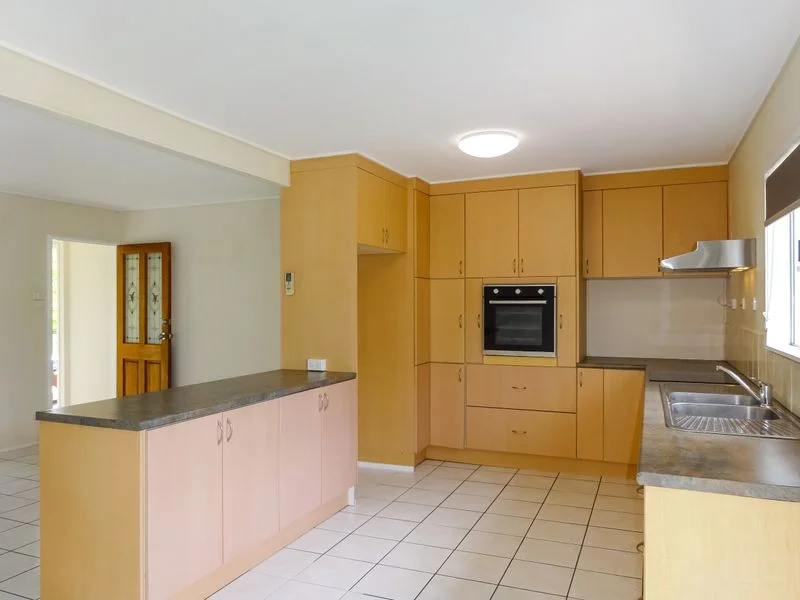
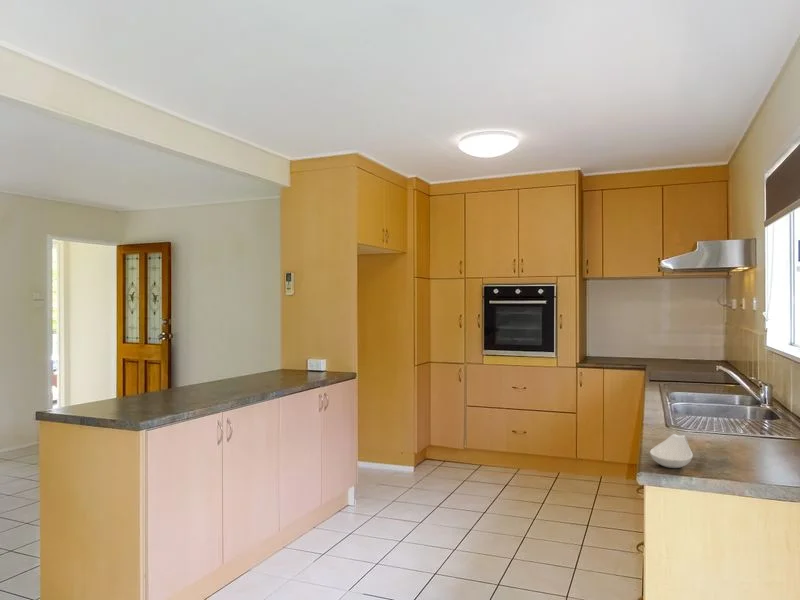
+ spoon rest [649,433,694,469]
